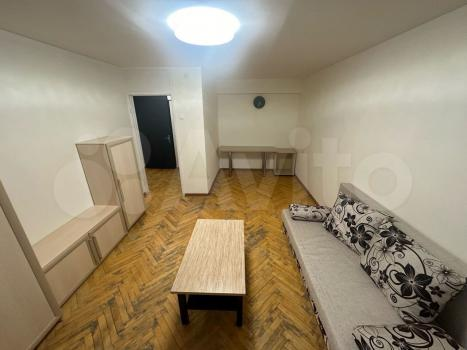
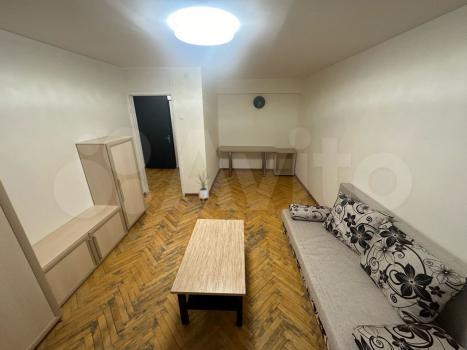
+ house plant [193,169,211,204]
